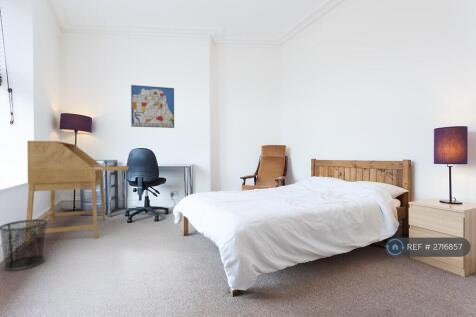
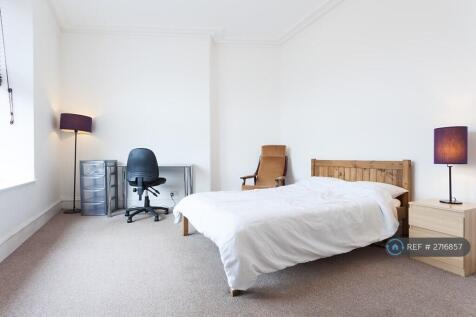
- waste bin [0,218,49,271]
- wall art [130,84,175,129]
- desk [24,140,130,245]
